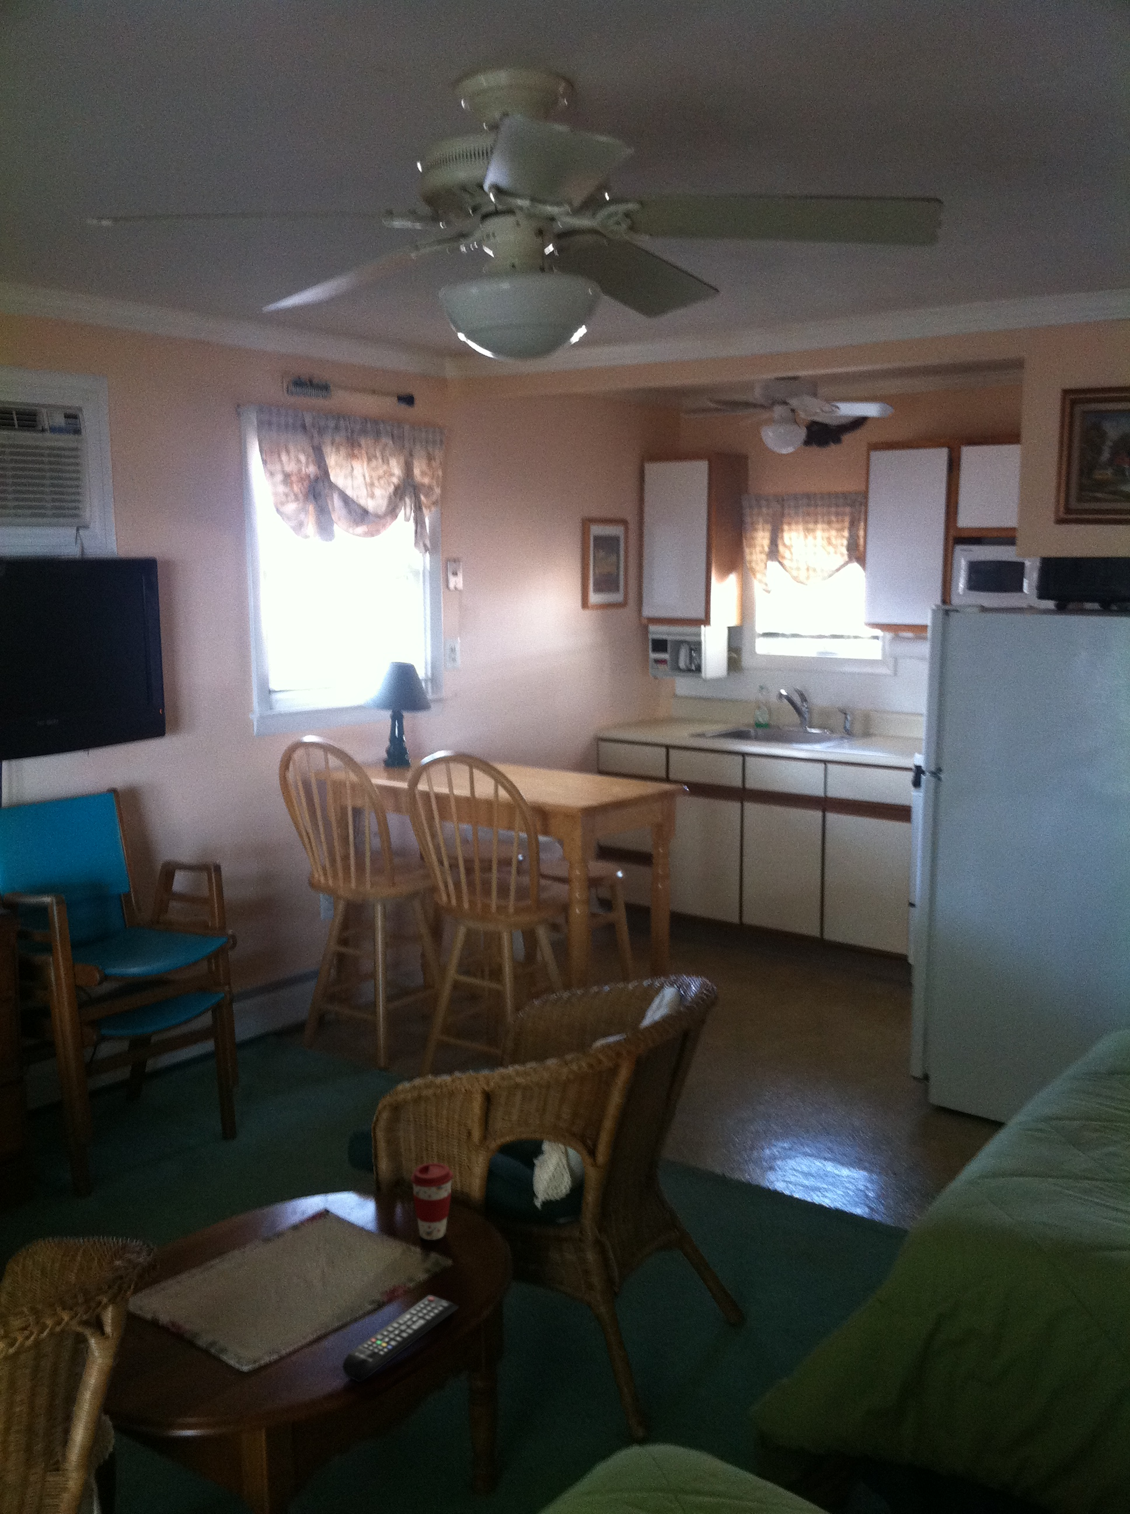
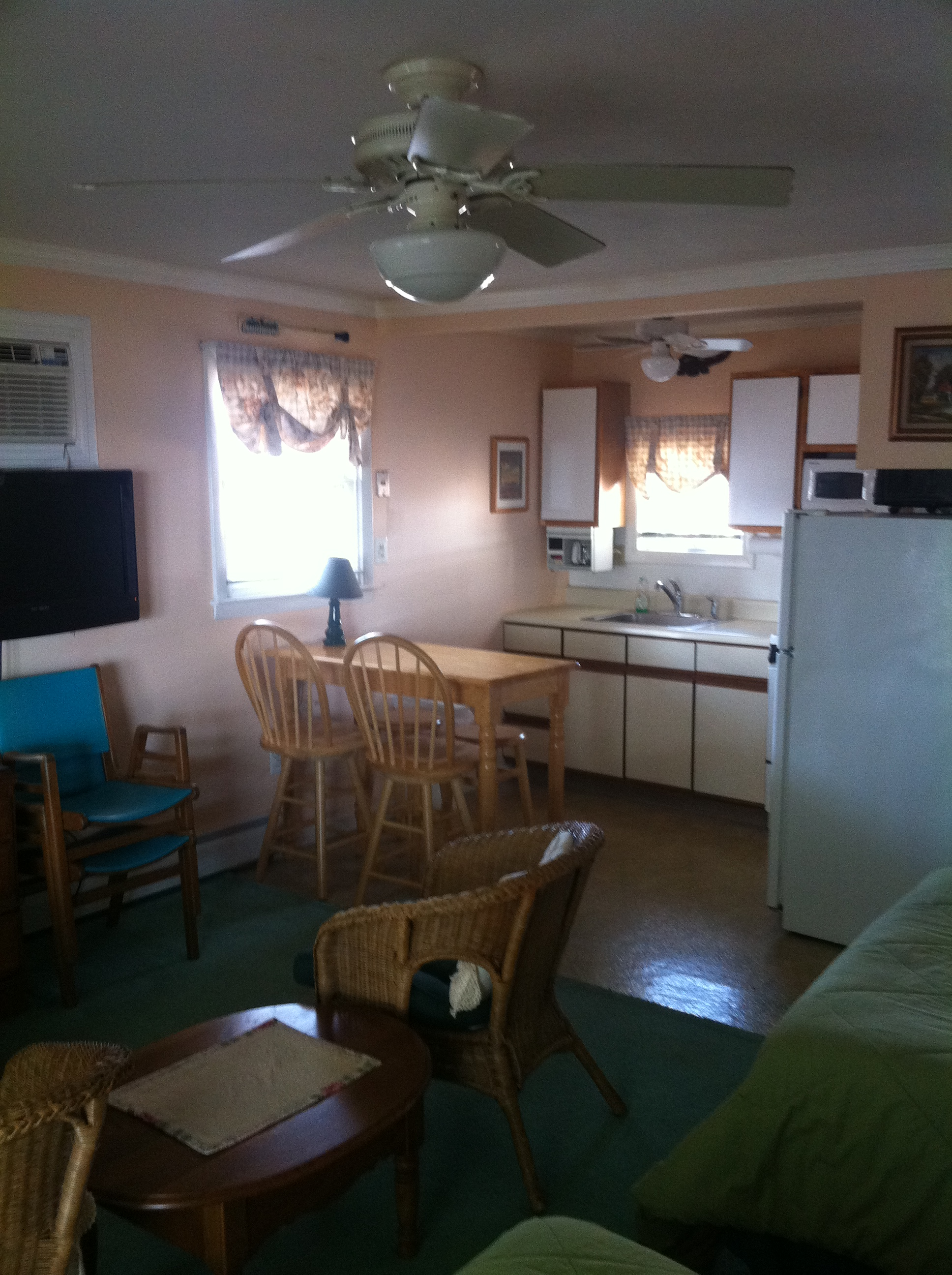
- remote control [342,1294,459,1382]
- coffee cup [411,1163,455,1241]
